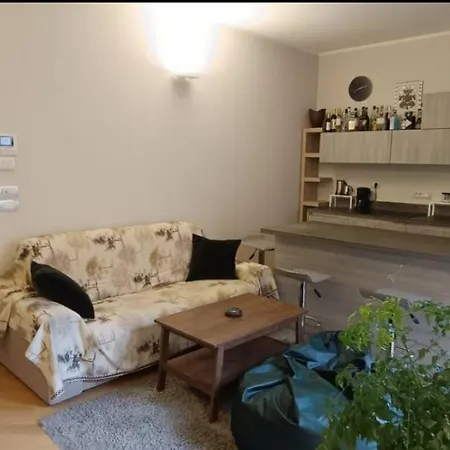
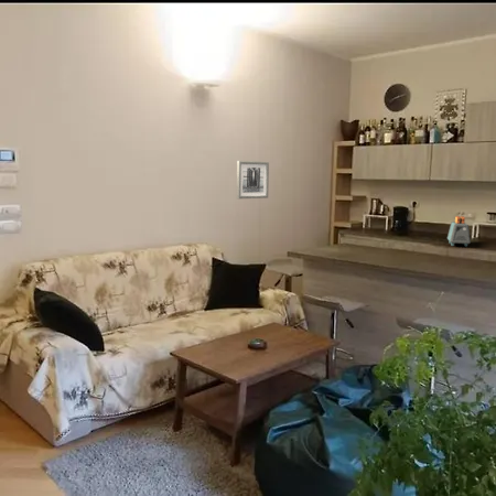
+ wall art [236,160,270,200]
+ toaster [446,215,472,248]
